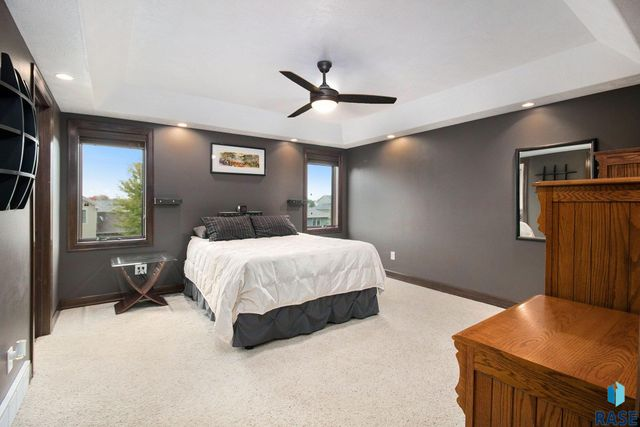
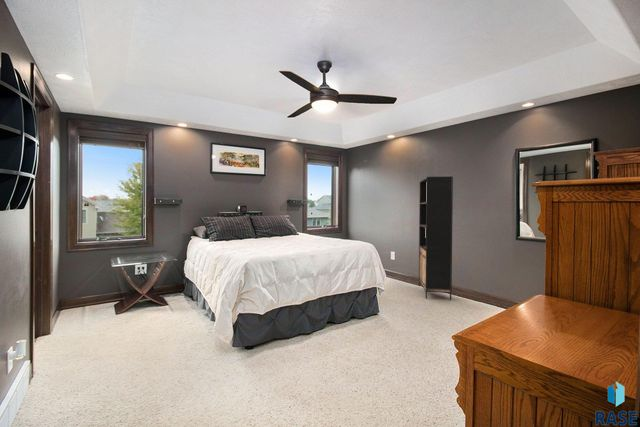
+ bookshelf [418,175,454,301]
